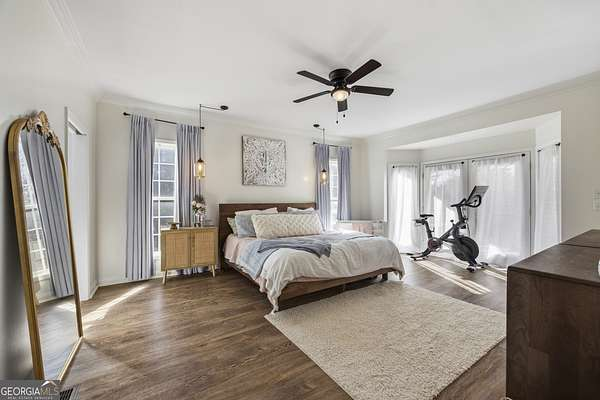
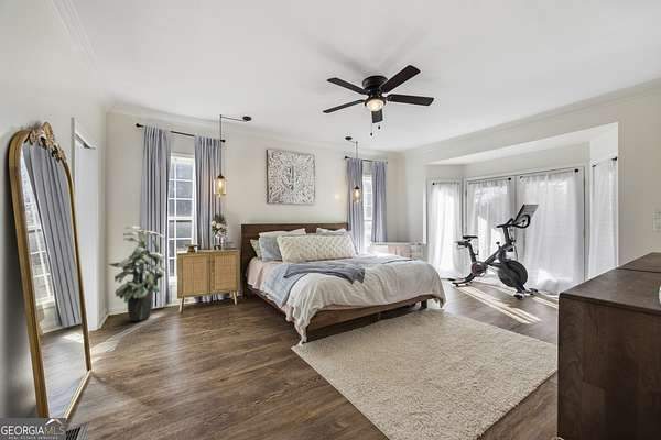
+ indoor plant [107,224,166,322]
